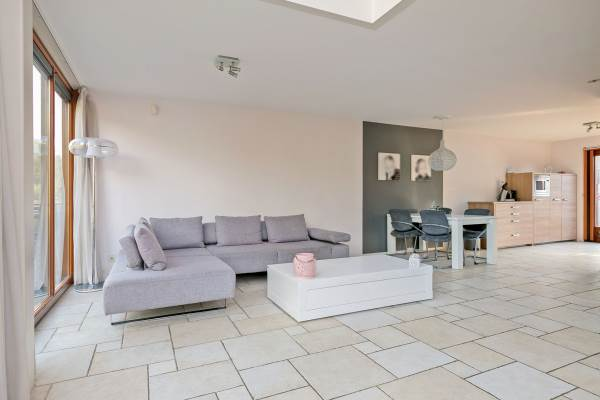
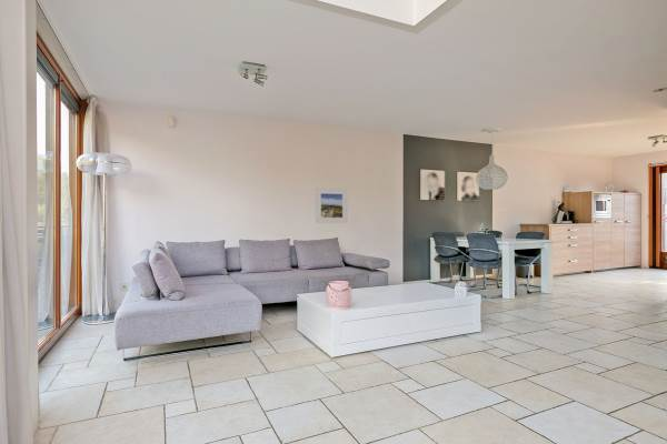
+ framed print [315,186,349,224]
